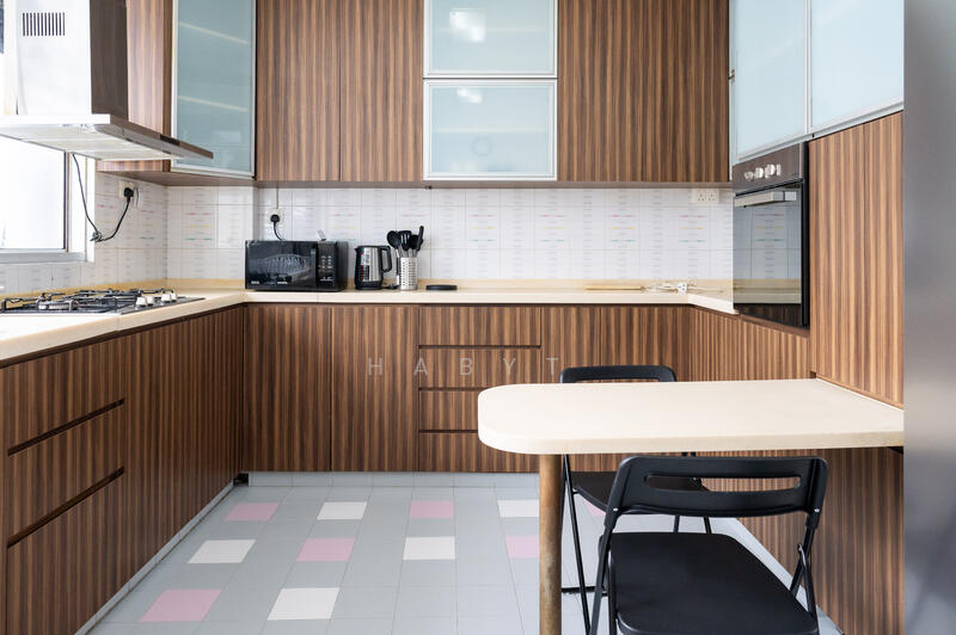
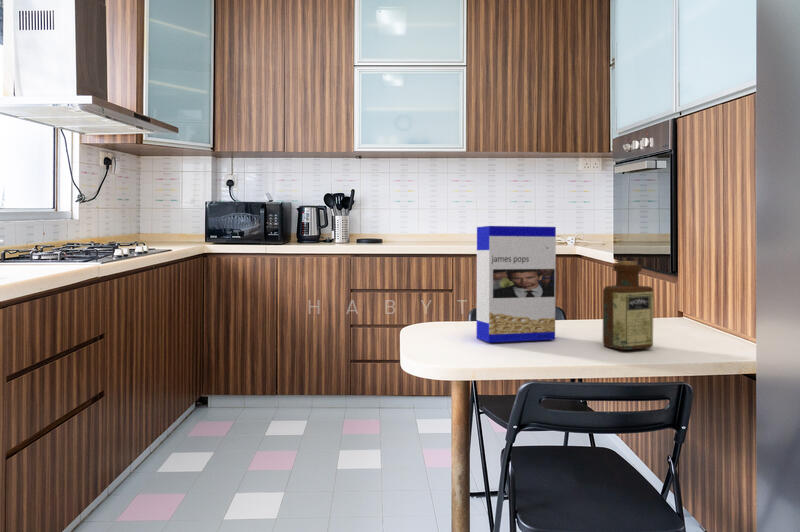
+ bottle [602,260,655,351]
+ cereal box [475,225,557,343]
